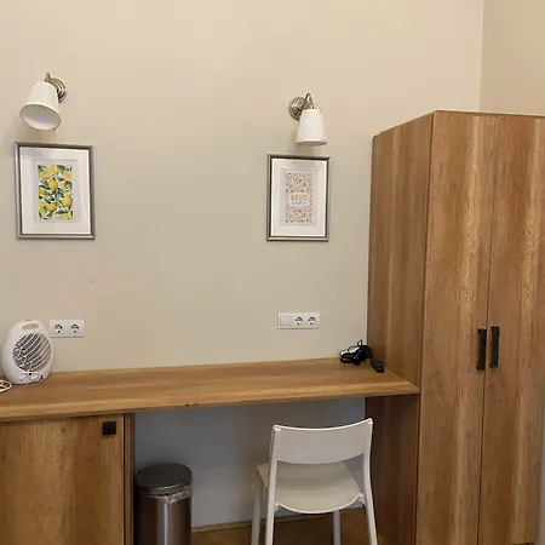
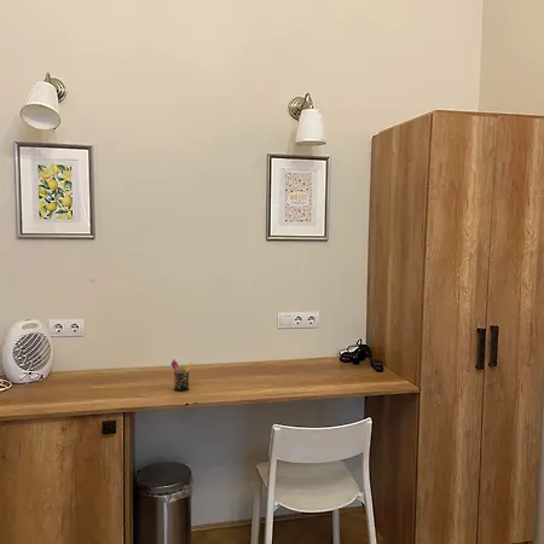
+ pen holder [170,358,193,392]
